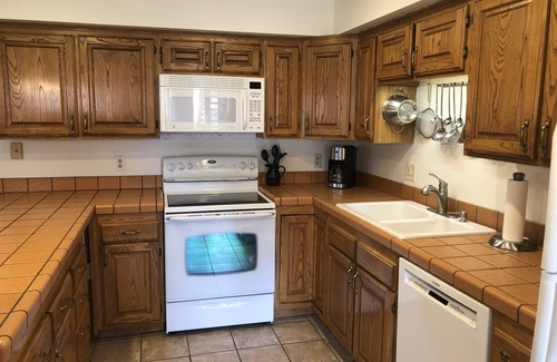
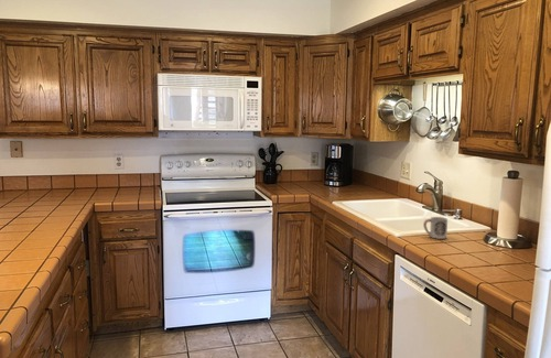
+ cup [422,216,449,240]
